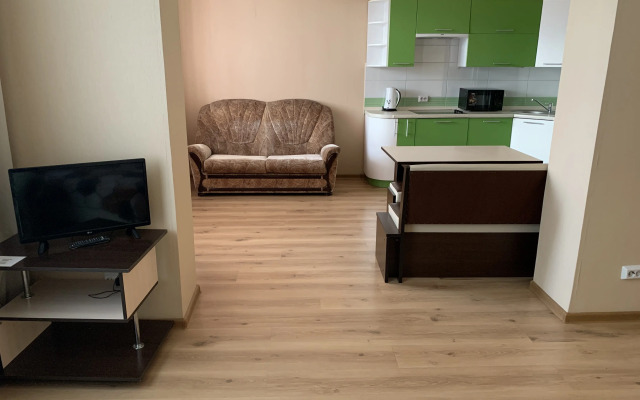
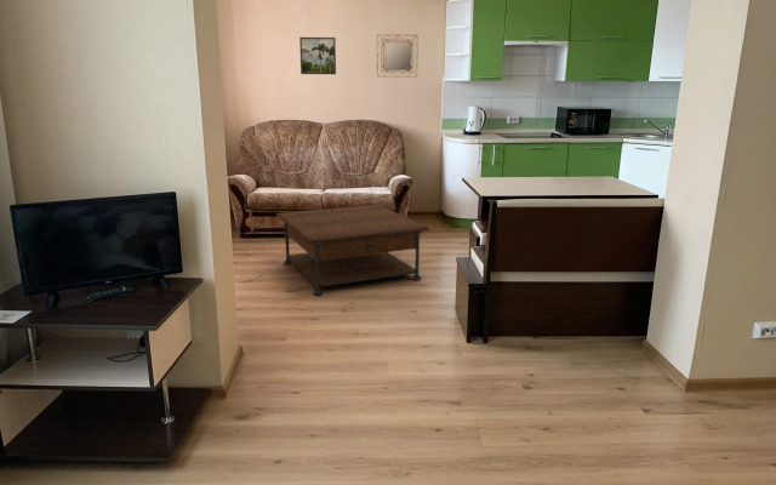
+ home mirror [376,33,420,79]
+ coffee table [275,204,430,296]
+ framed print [298,36,337,75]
